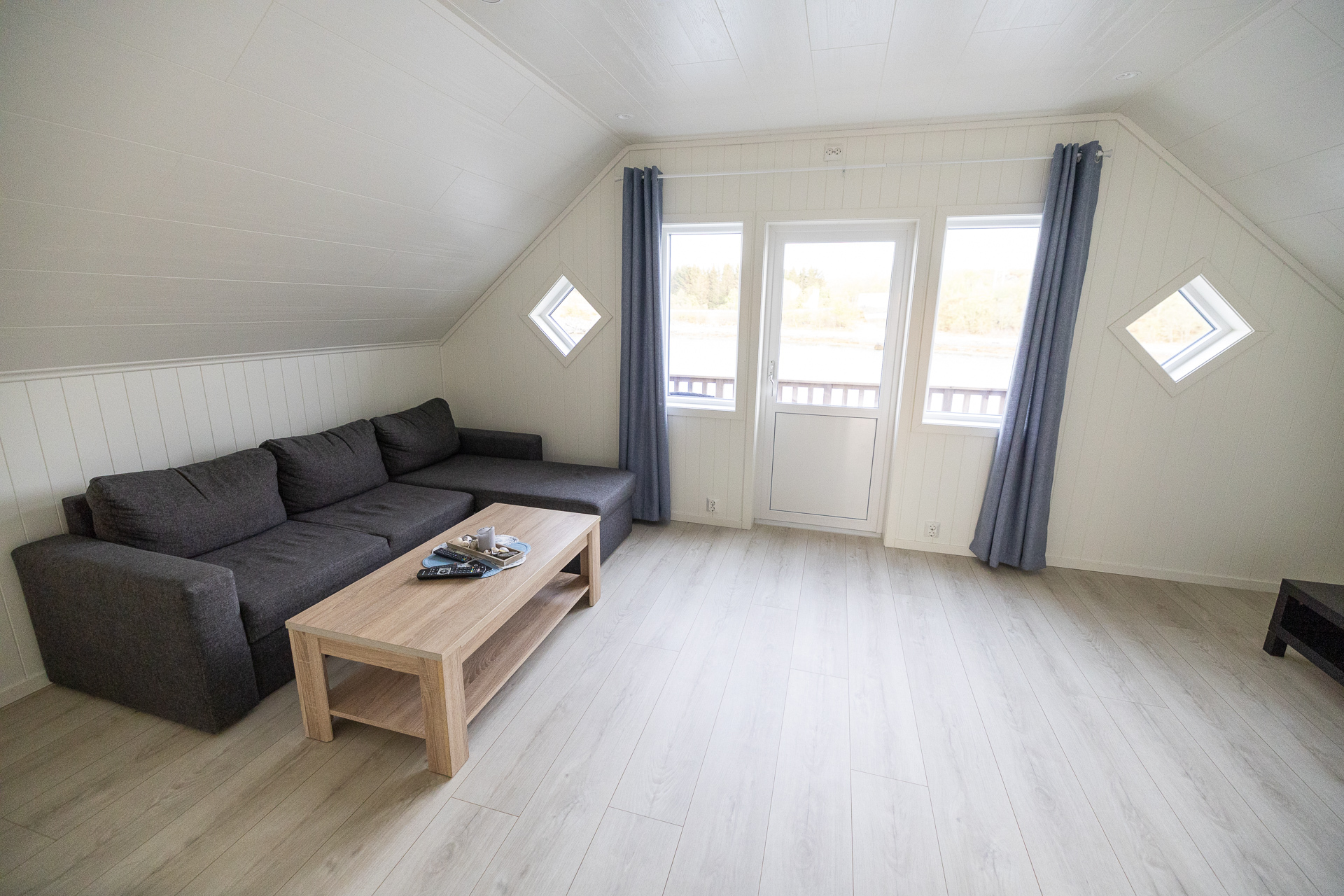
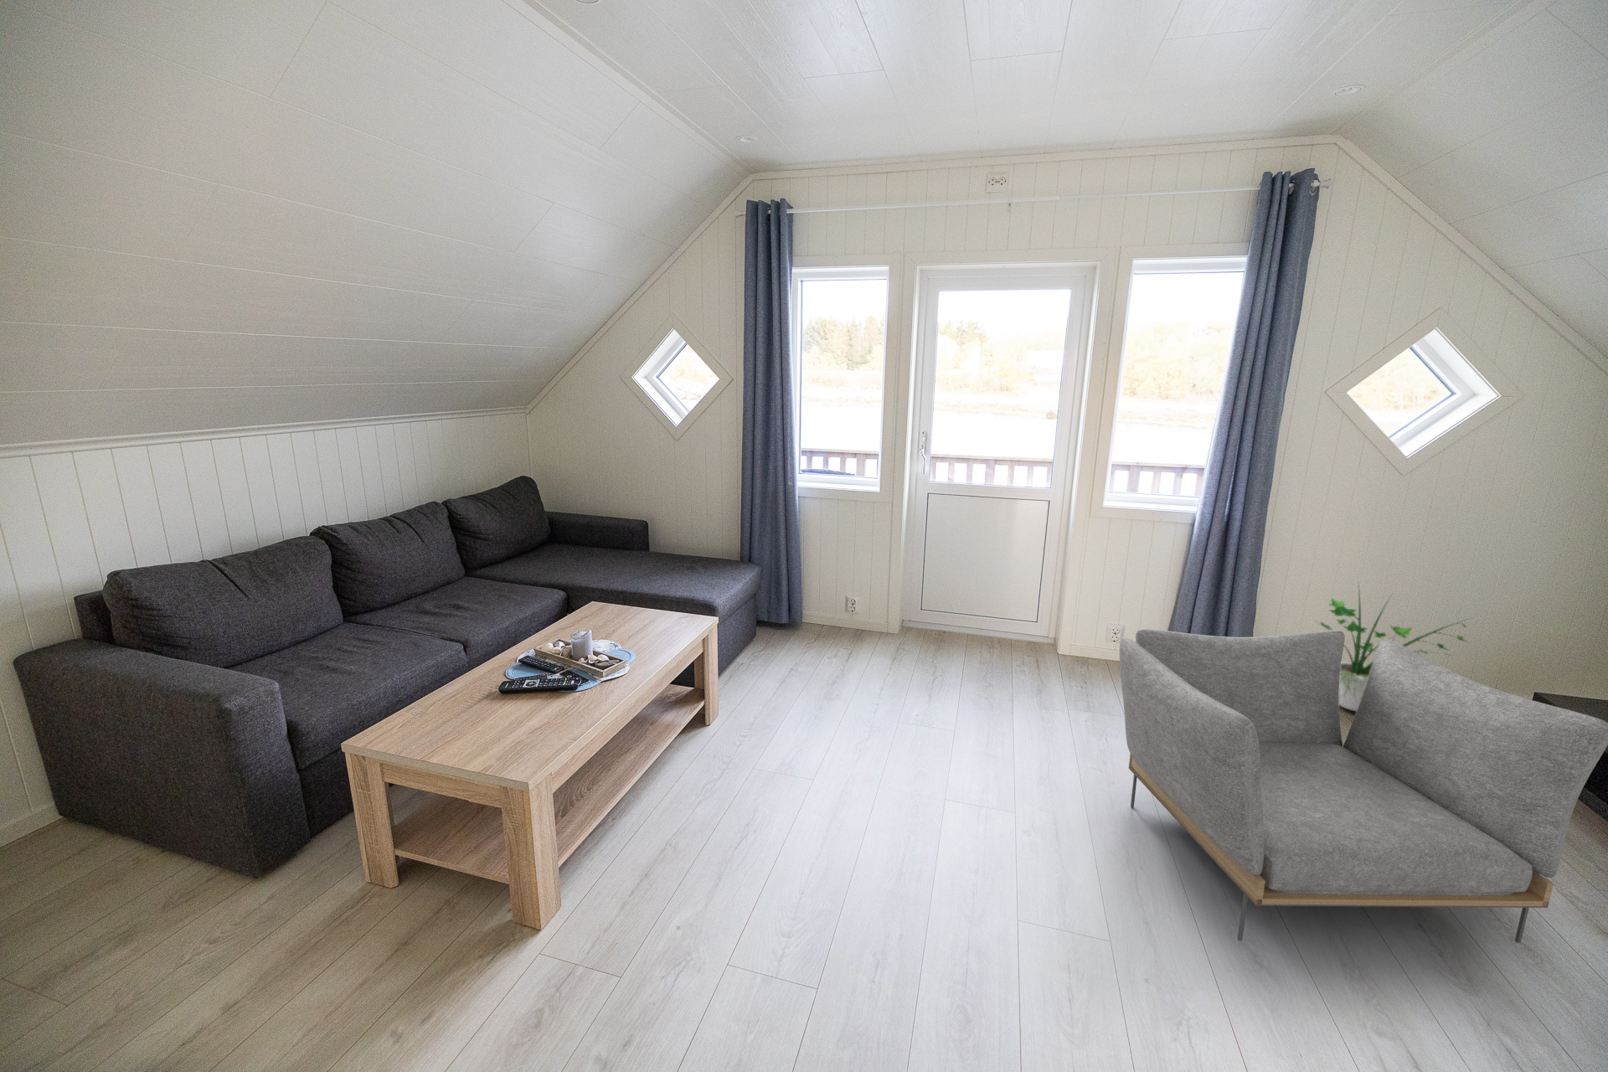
+ armchair [1119,628,1608,944]
+ potted plant [1314,574,1474,712]
